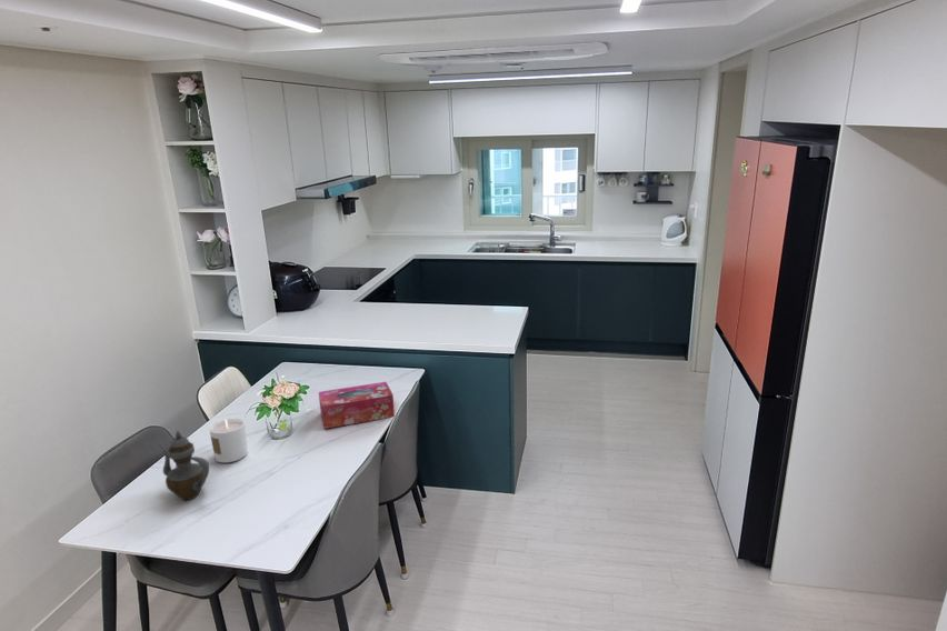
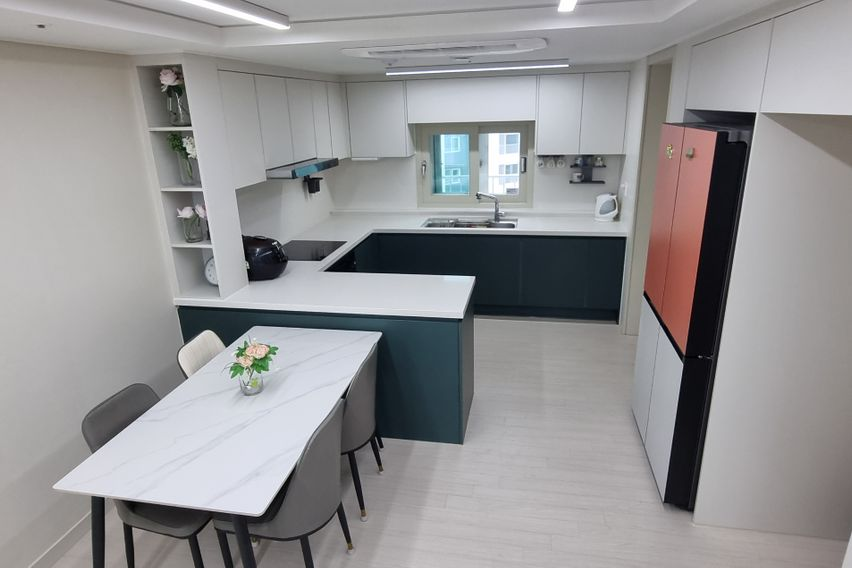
- candle [208,418,249,463]
- tissue box [318,381,396,430]
- teapot [158,429,210,501]
